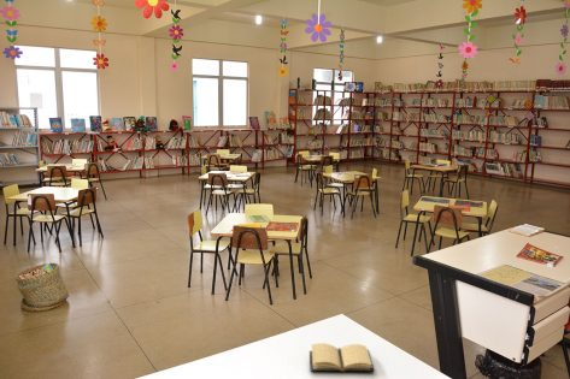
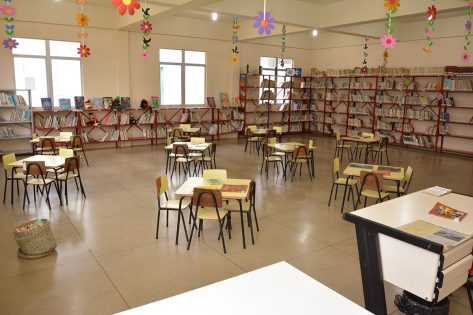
- book [308,342,376,374]
